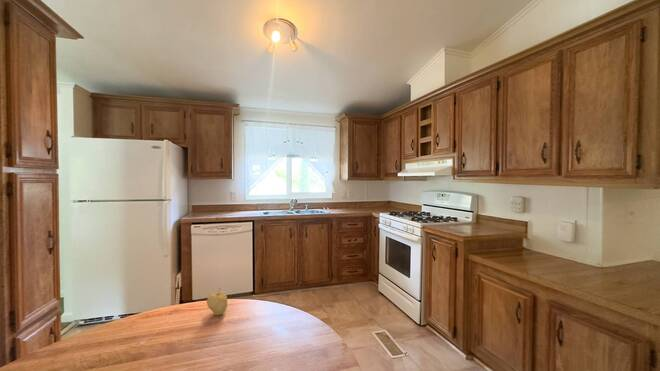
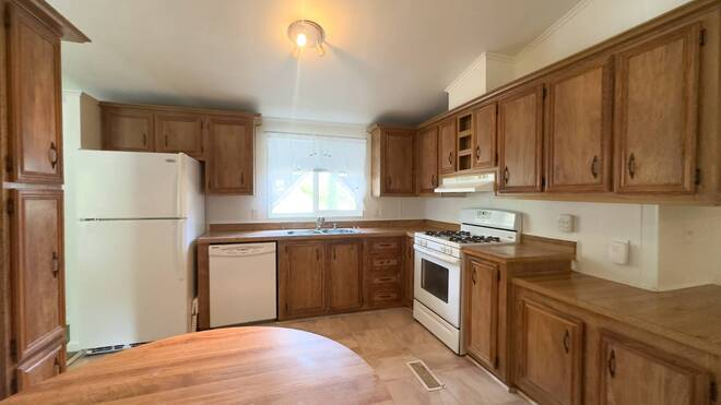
- fruit [206,287,228,316]
